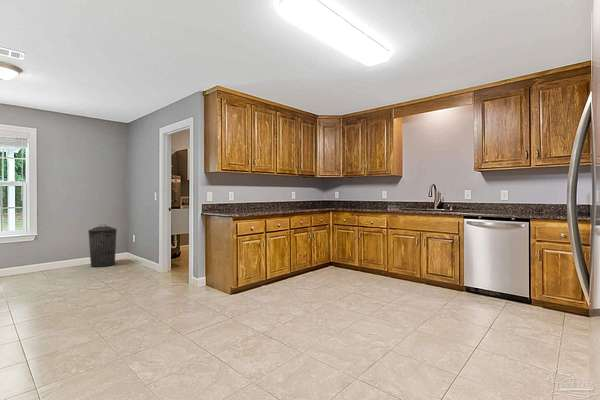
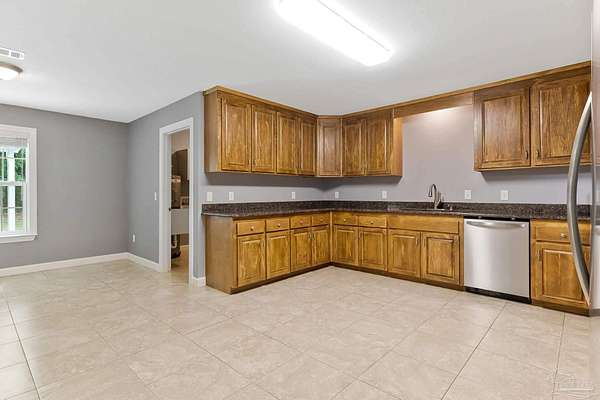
- trash can [87,223,118,268]
